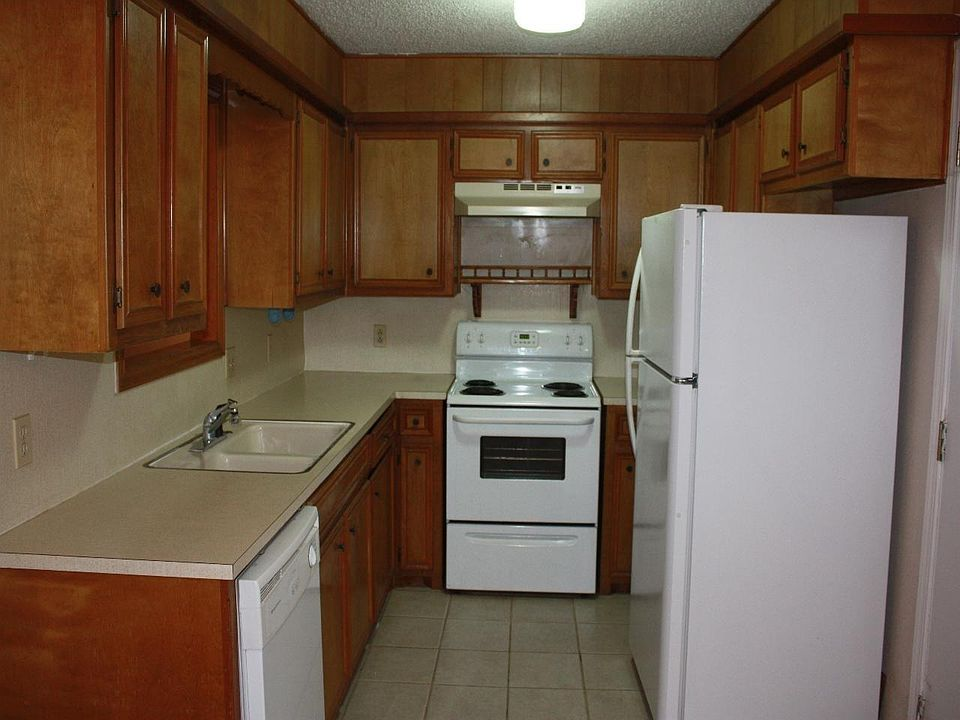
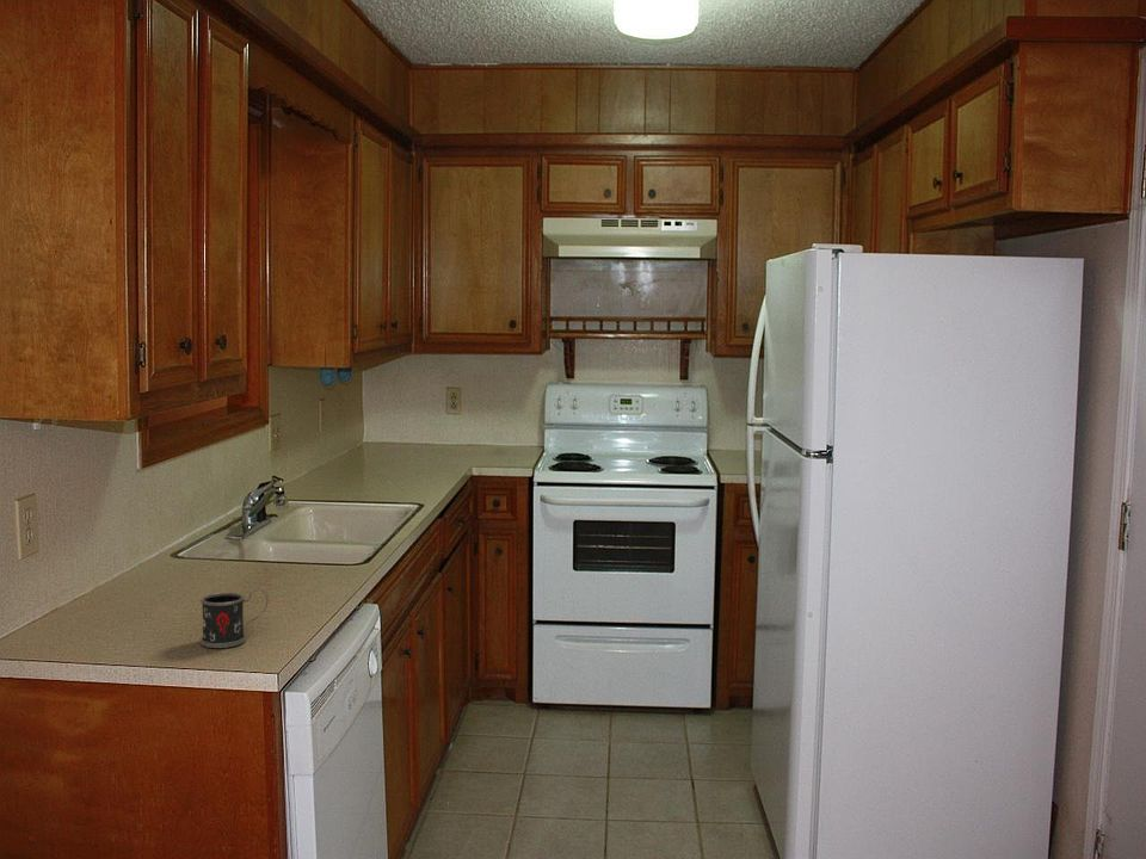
+ mug [199,588,269,649]
